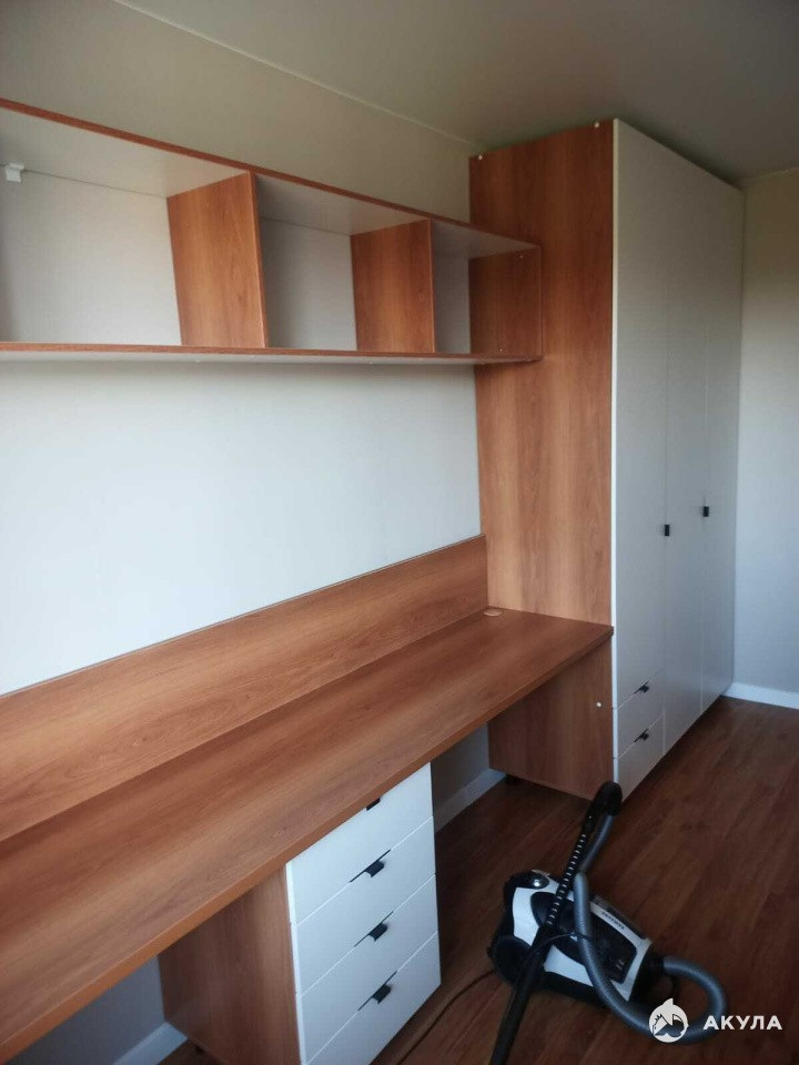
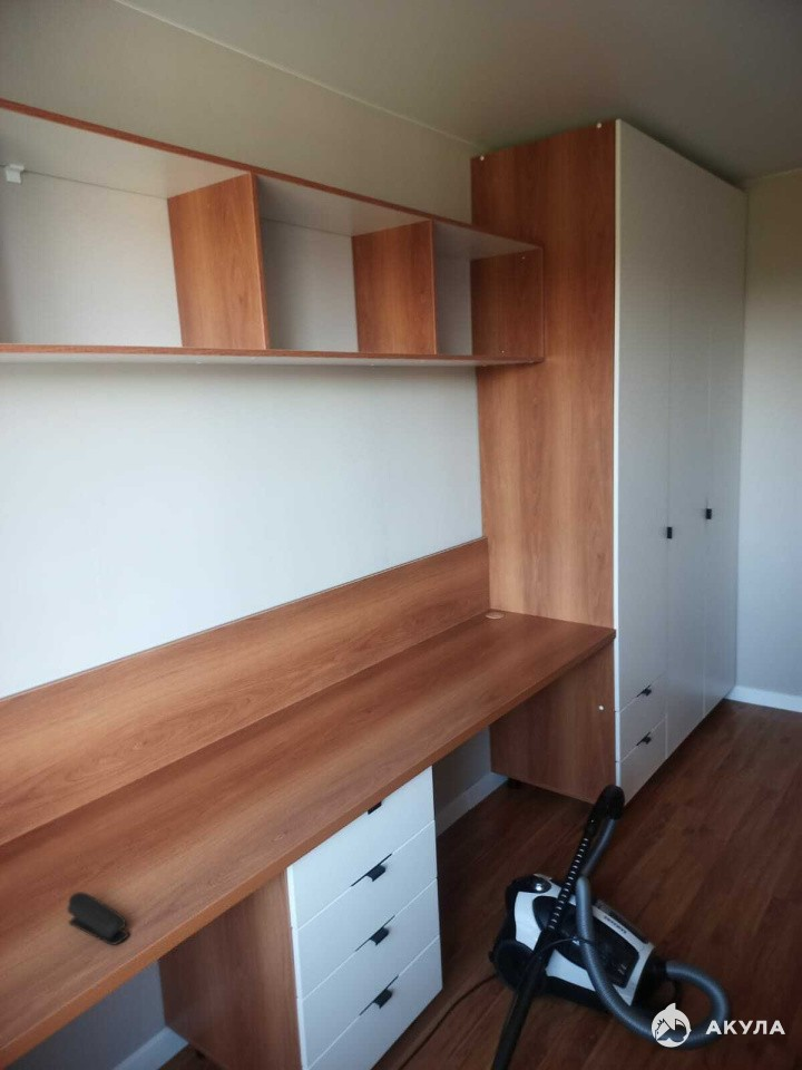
+ stapler [66,891,130,946]
